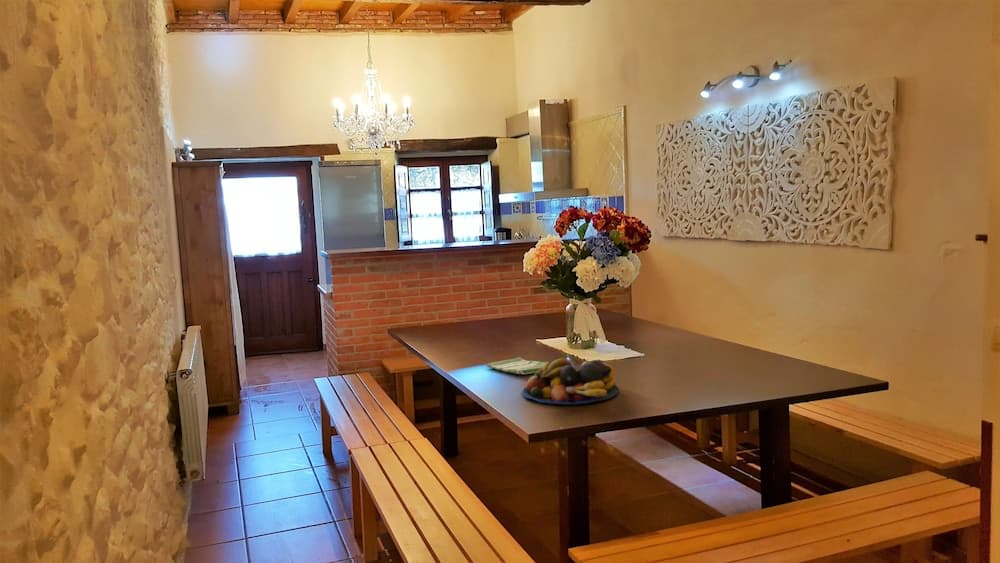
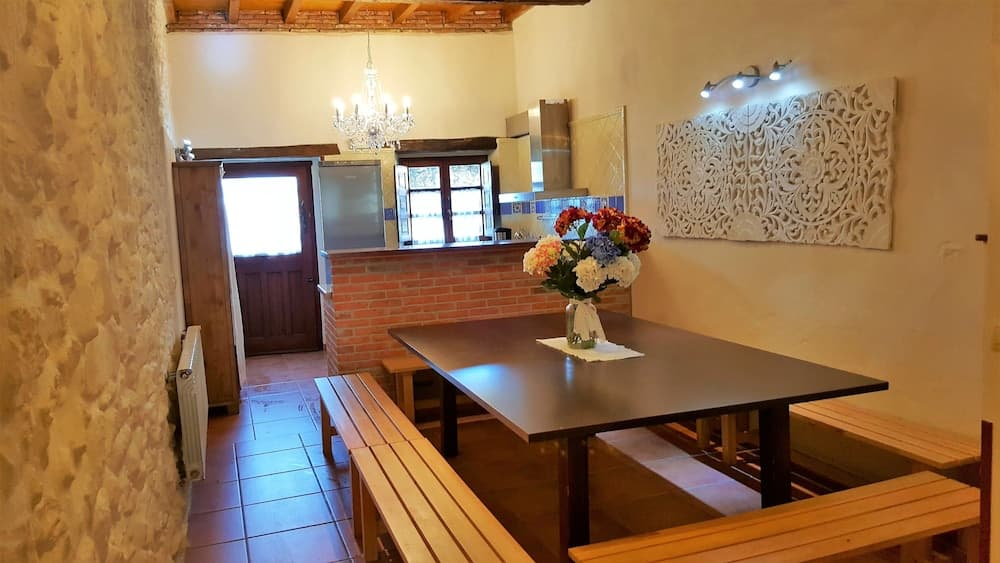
- dish towel [486,356,546,375]
- fruit bowl [521,357,620,405]
